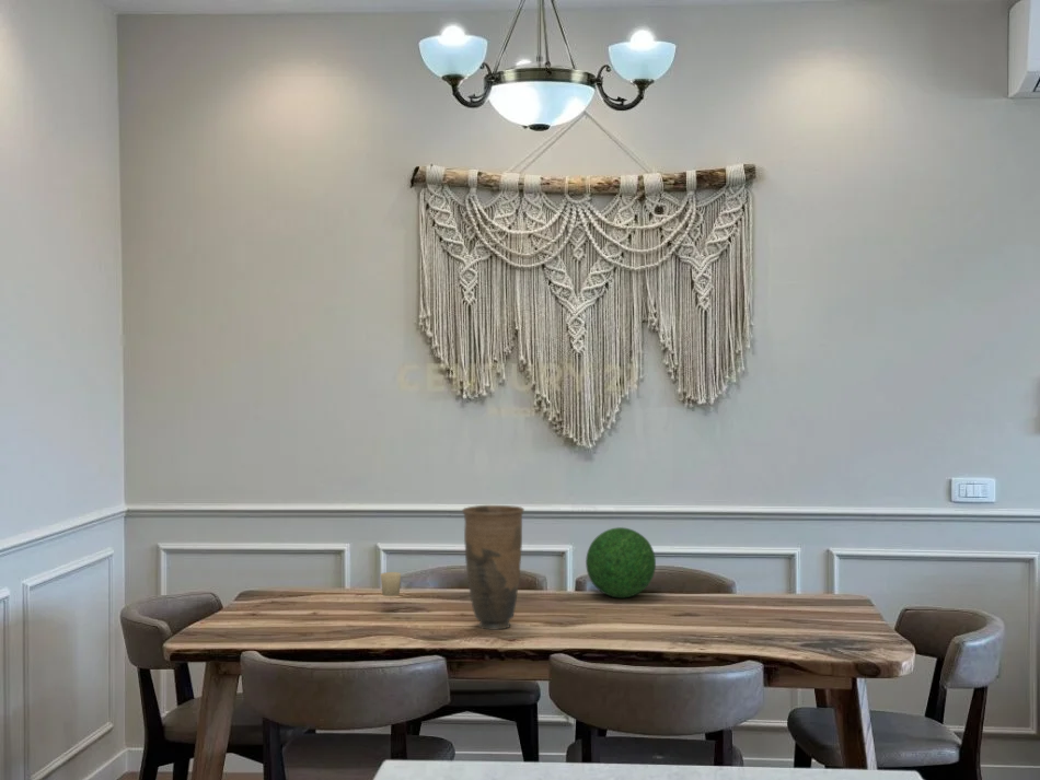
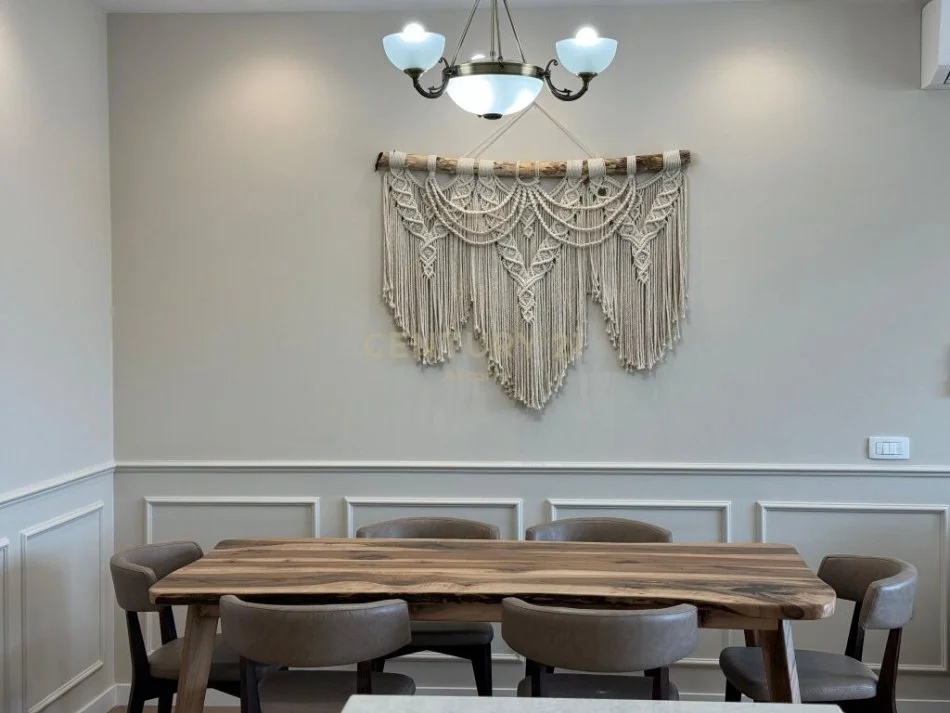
- vase [461,504,525,631]
- decorative ball [585,526,657,599]
- candle [379,571,402,597]
